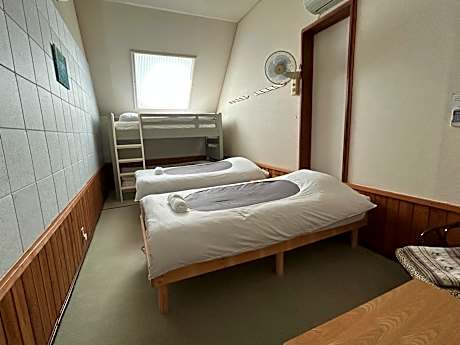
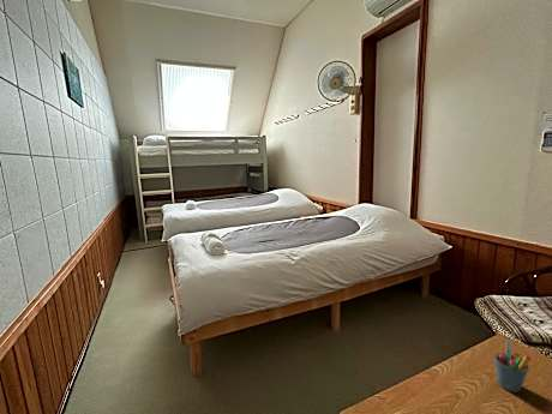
+ pen holder [494,340,533,394]
